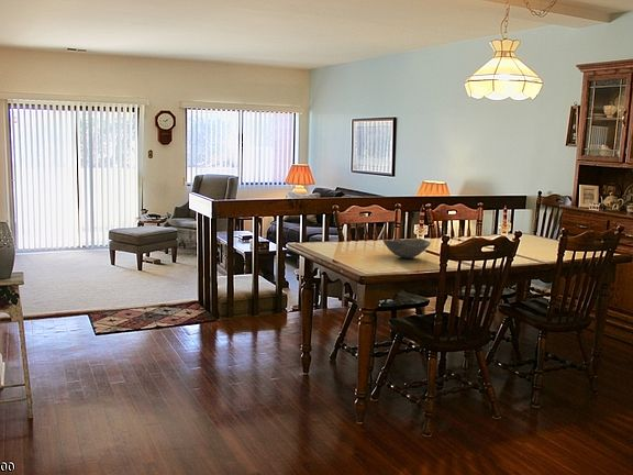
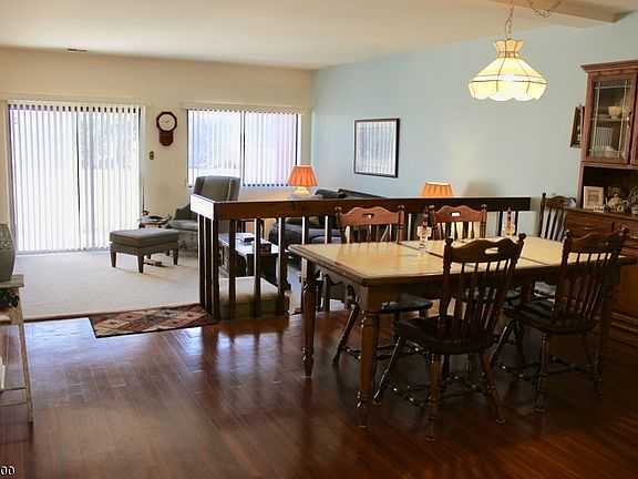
- bowl [382,238,432,259]
